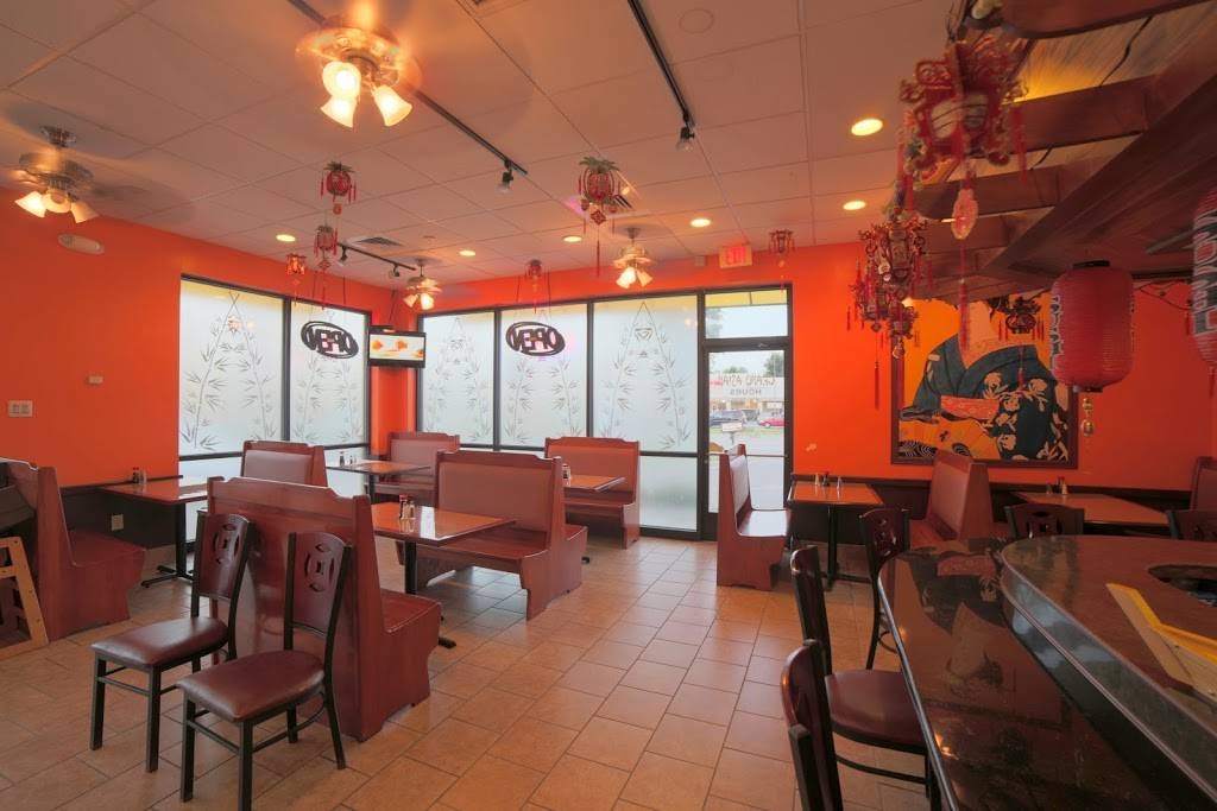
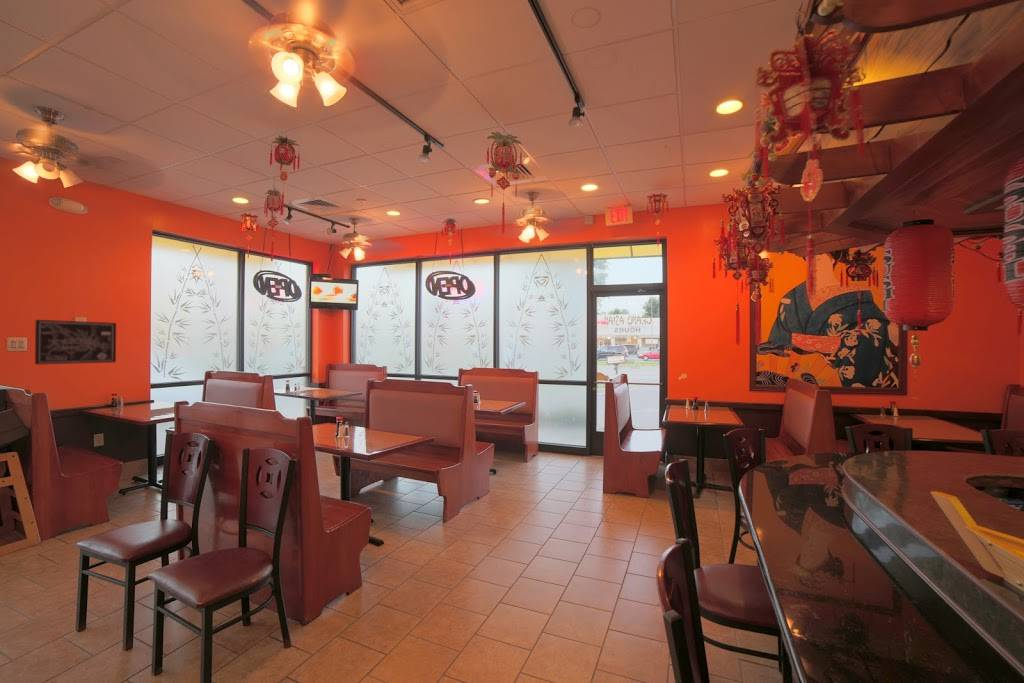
+ wall art [34,319,117,365]
